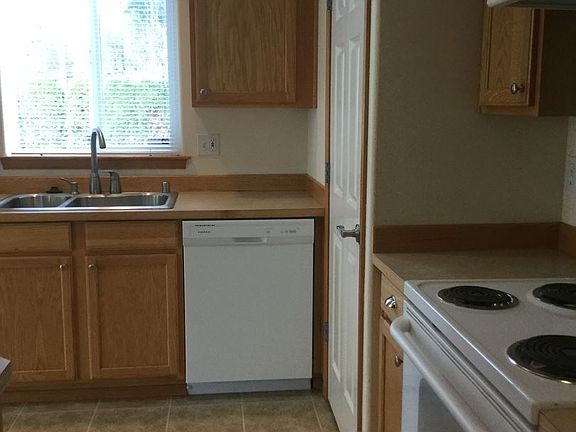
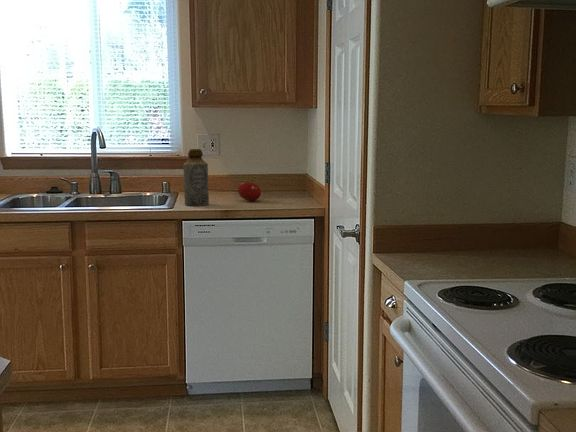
+ fruit [237,179,262,202]
+ bottle [182,148,210,207]
